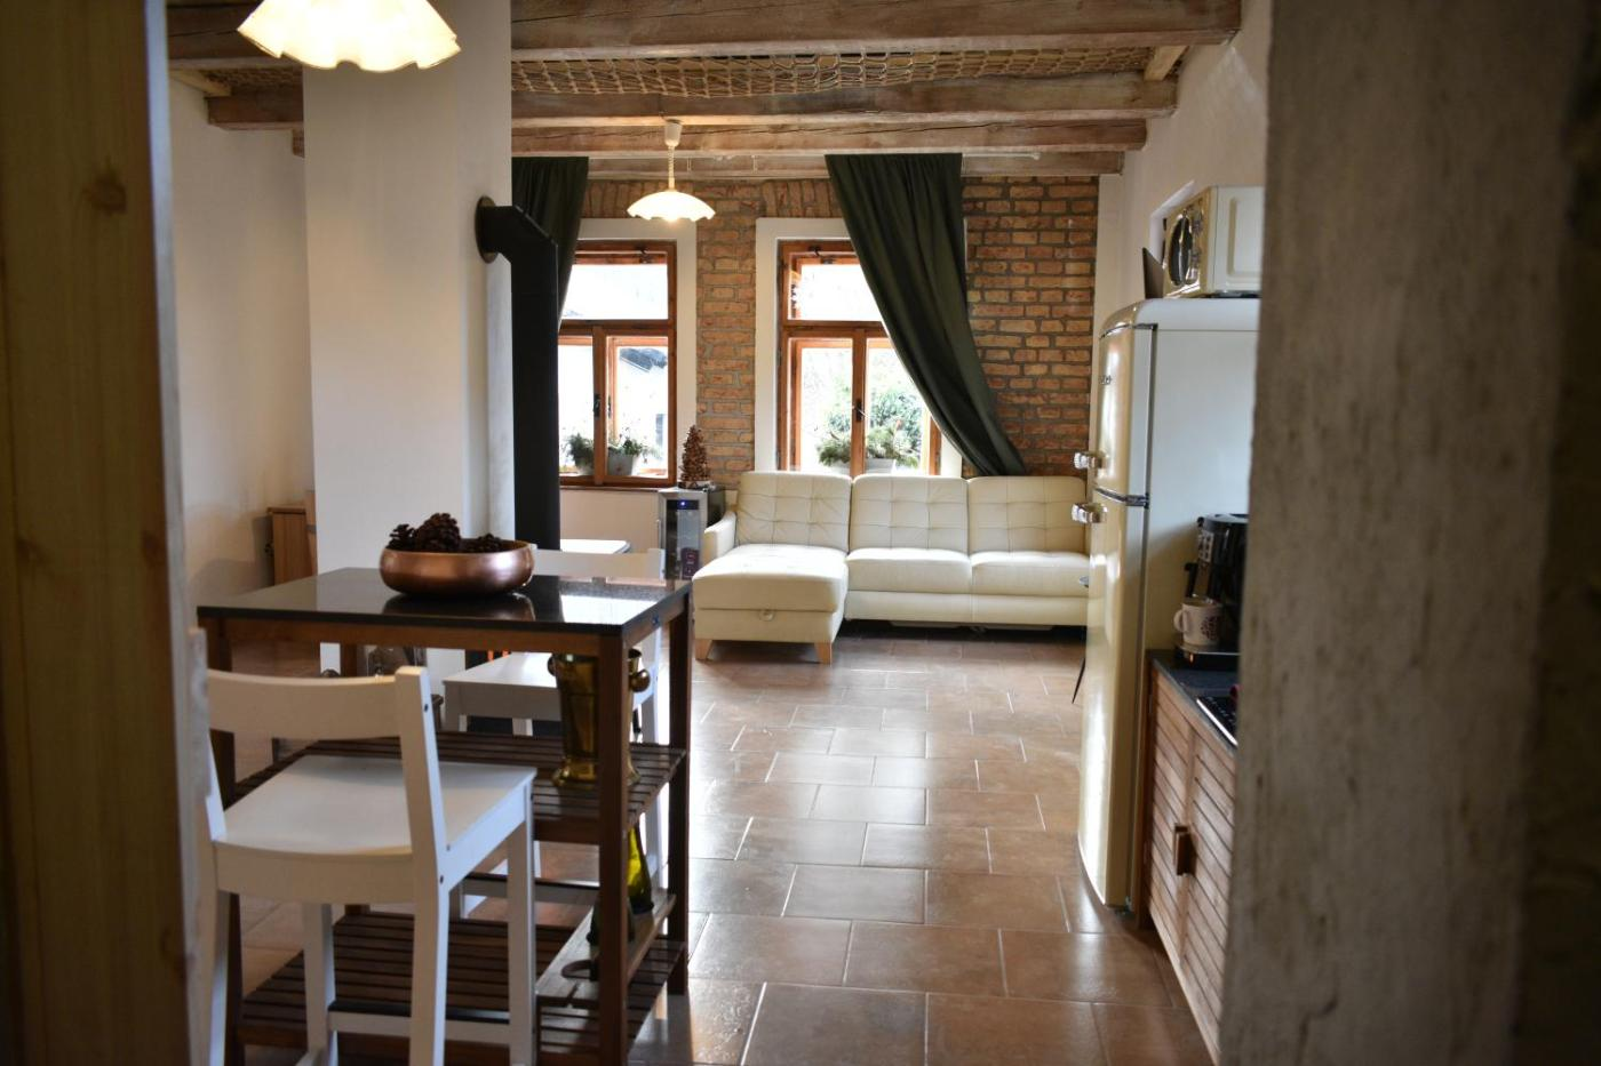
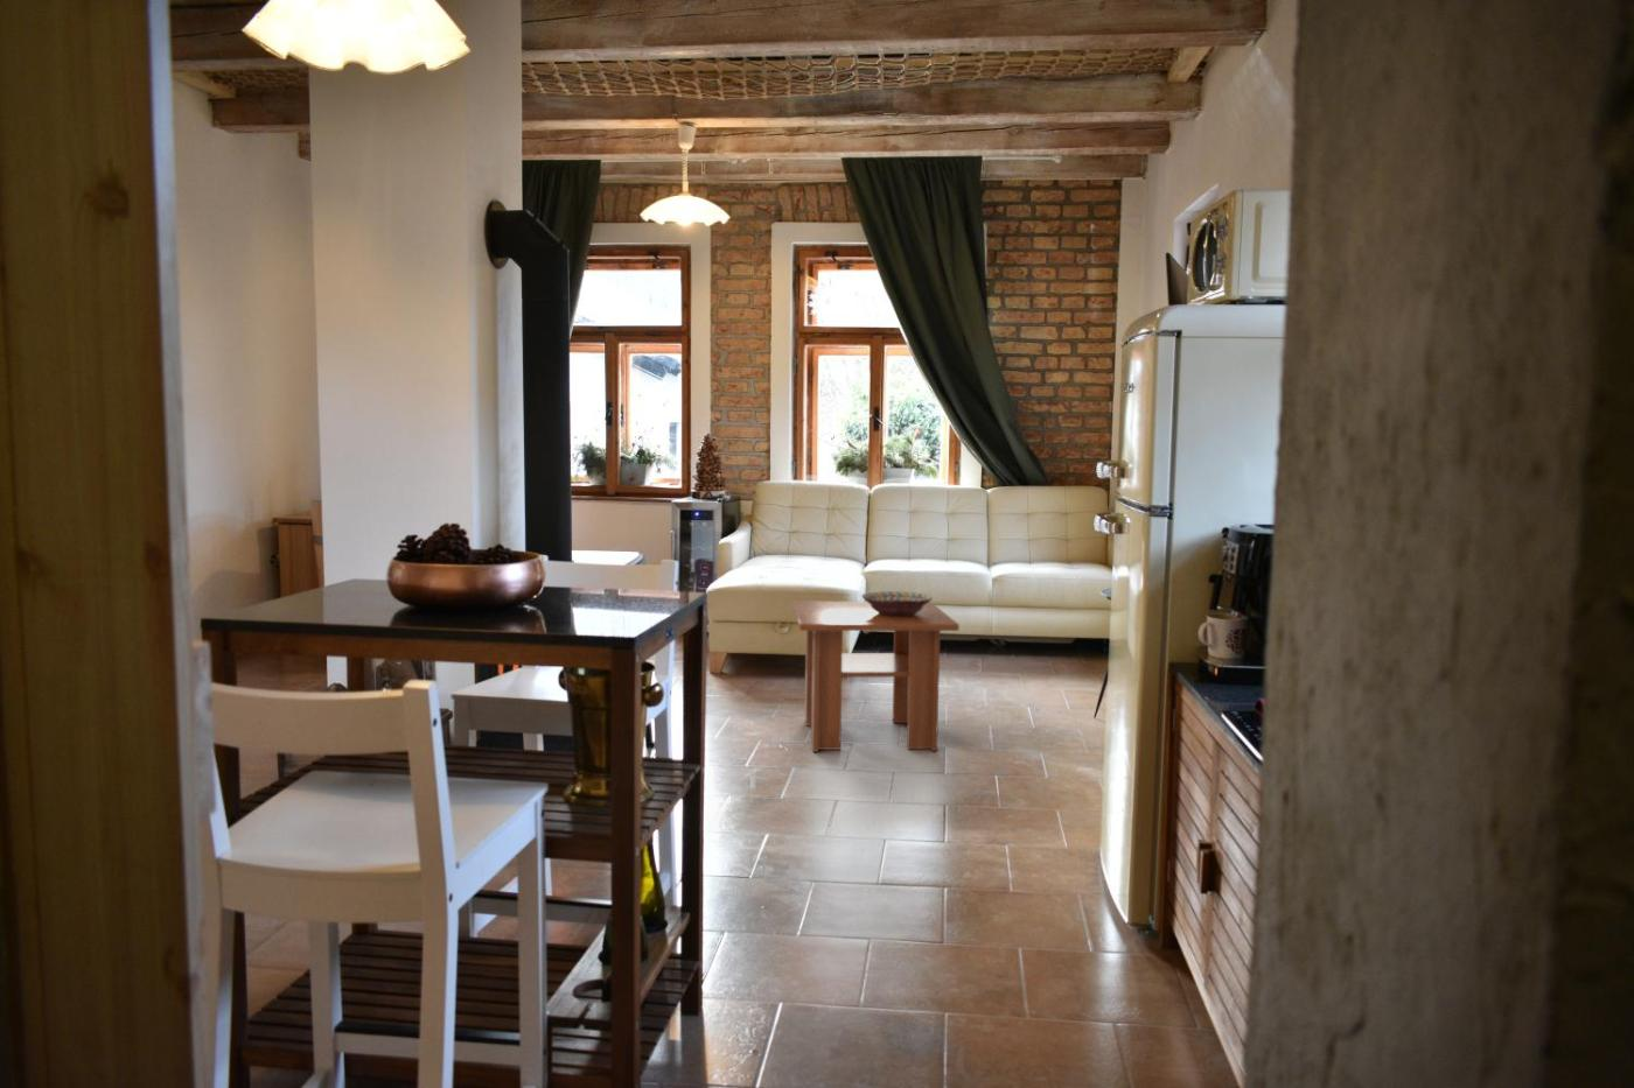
+ decorative bowl [860,590,934,617]
+ coffee table [790,600,961,753]
